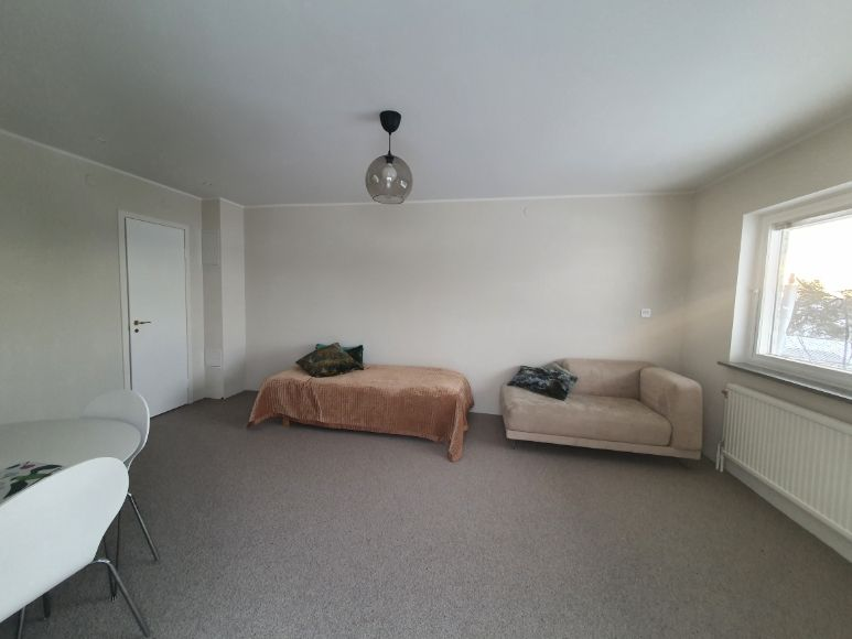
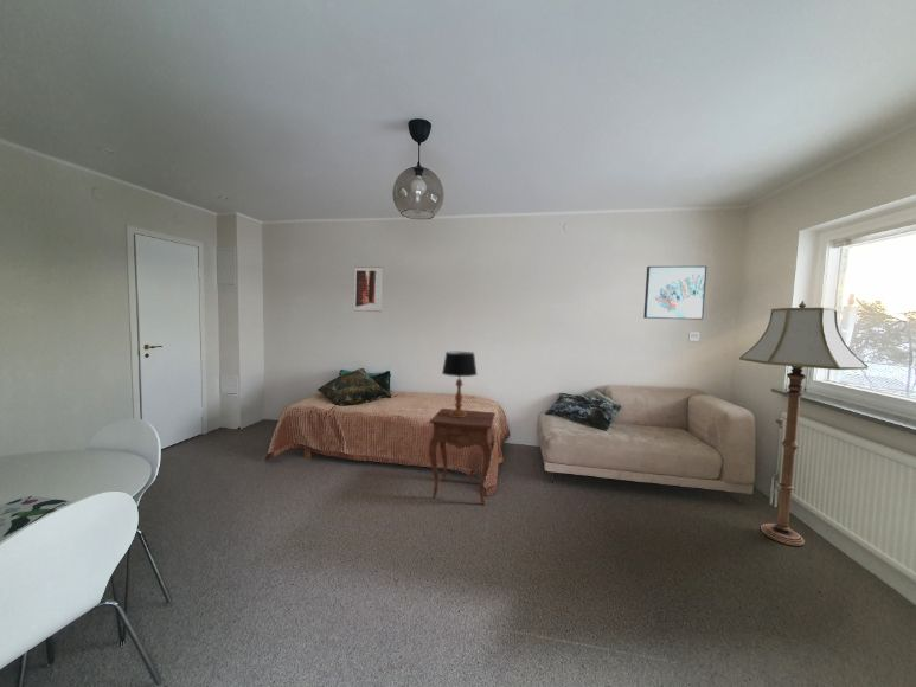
+ table lamp [441,351,478,417]
+ wall art [353,265,384,313]
+ side table [428,407,497,506]
+ floor lamp [738,300,870,547]
+ wall art [642,265,707,321]
